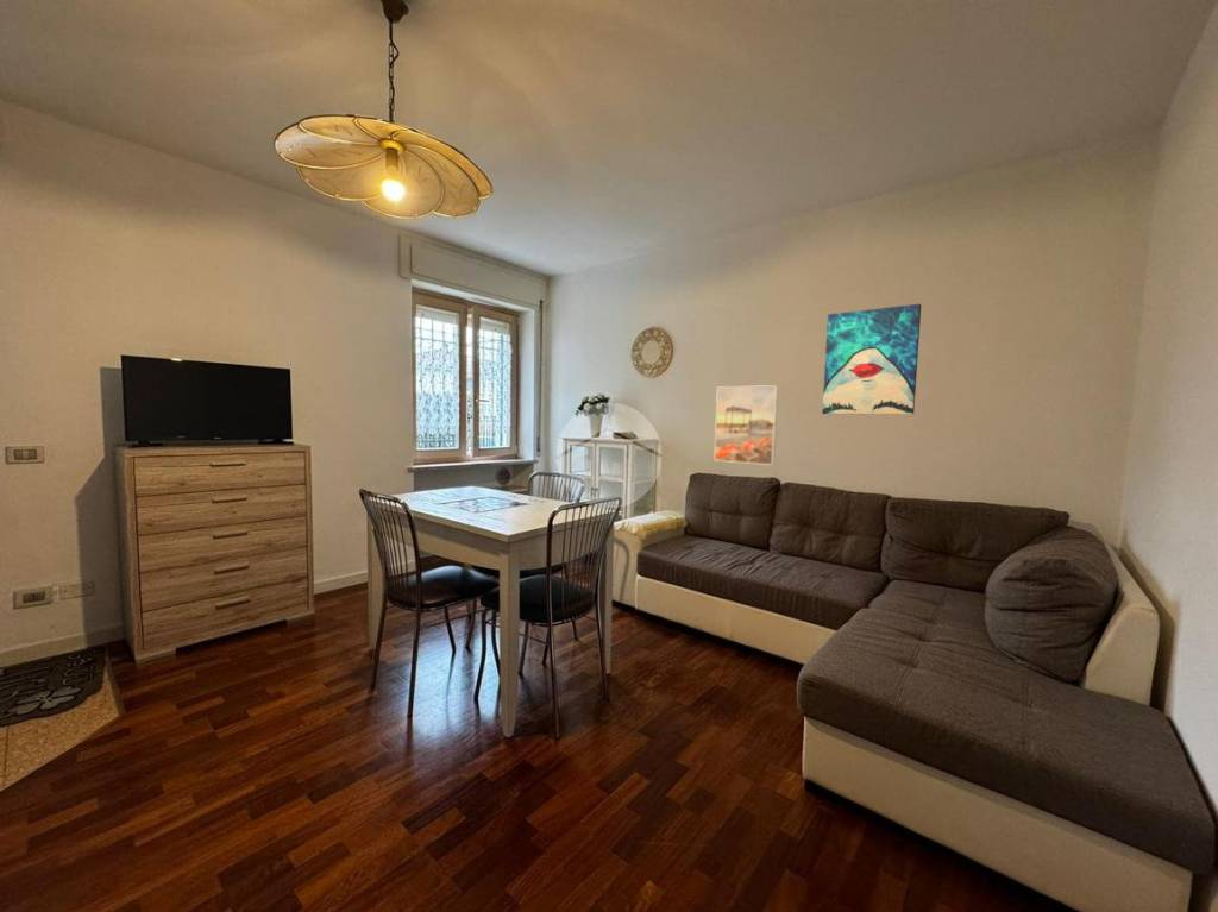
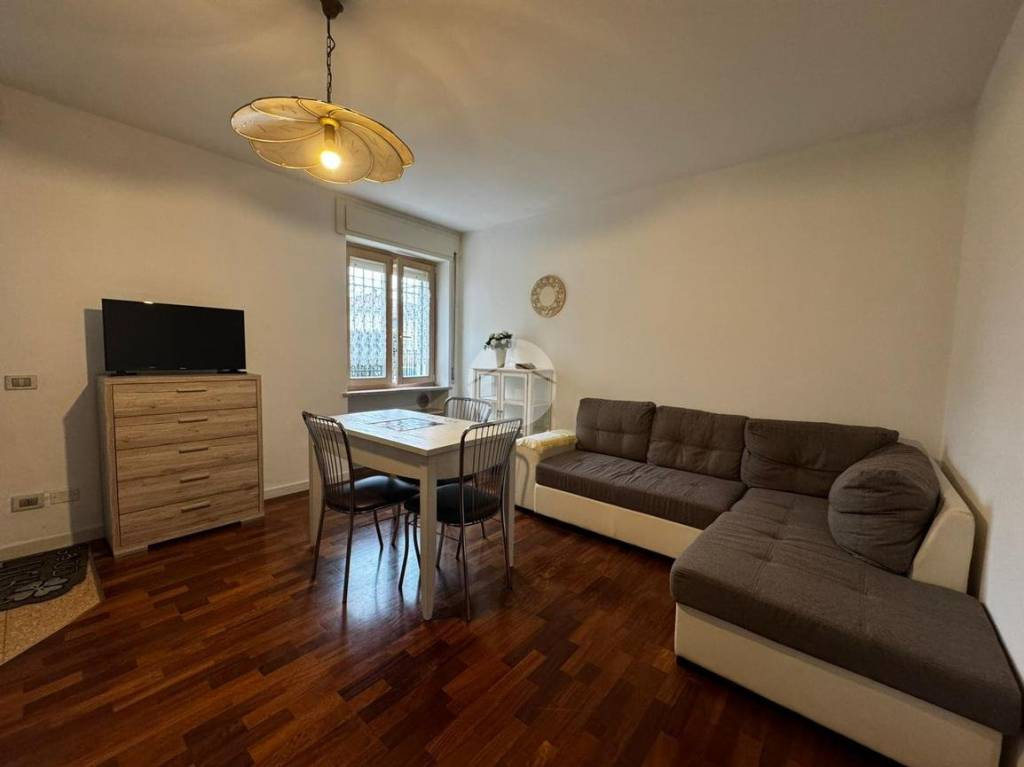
- wall art [821,303,922,416]
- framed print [712,384,779,466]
